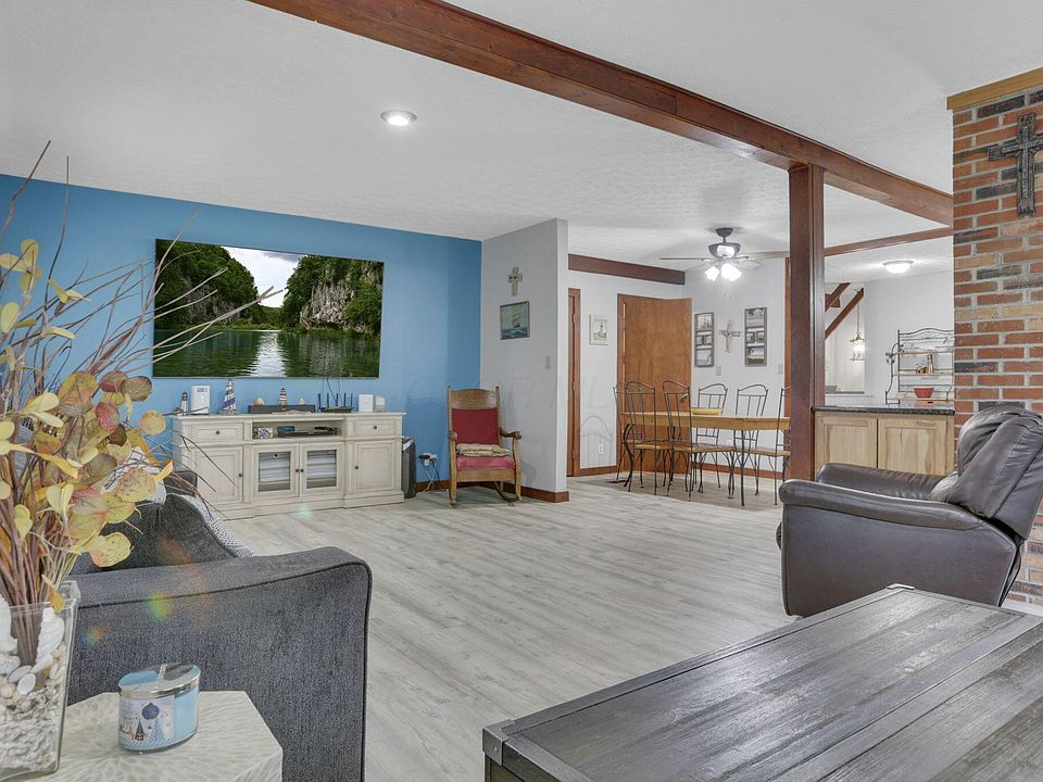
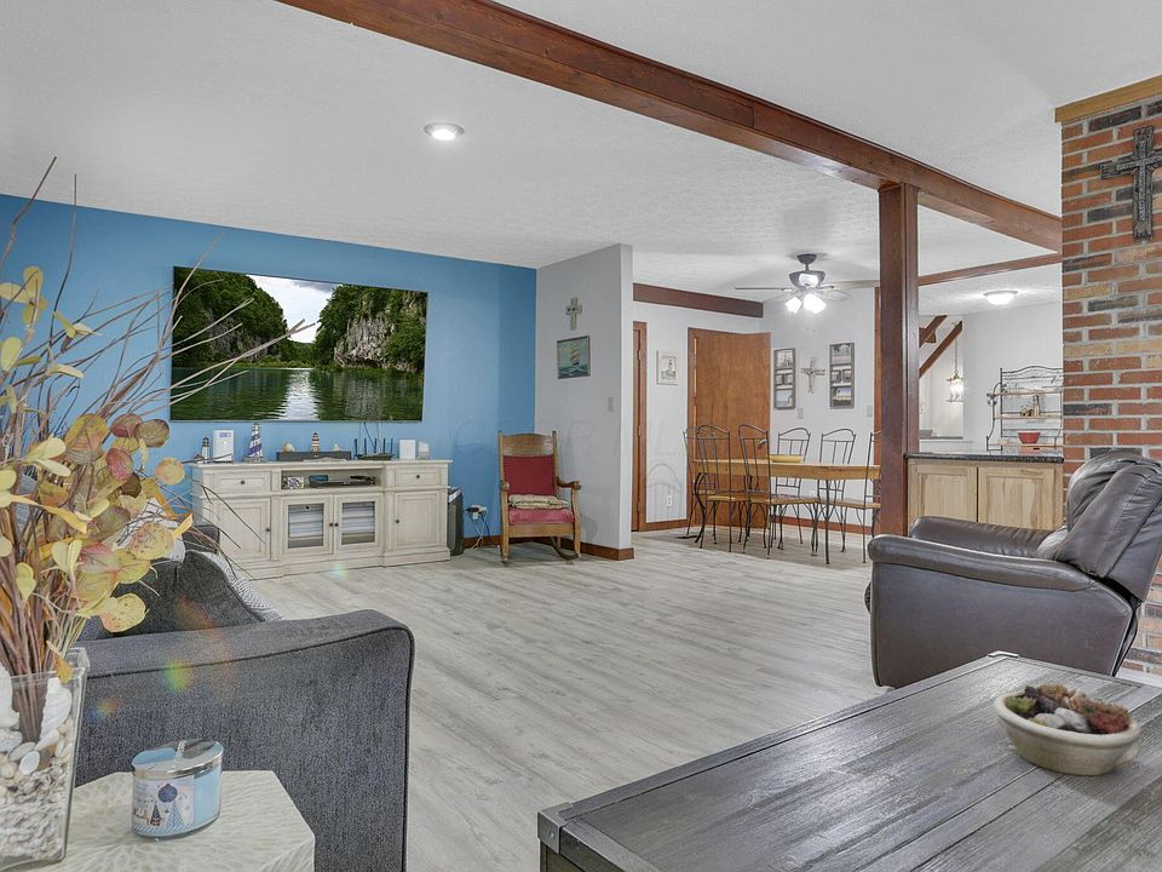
+ succulent planter [993,683,1143,776]
